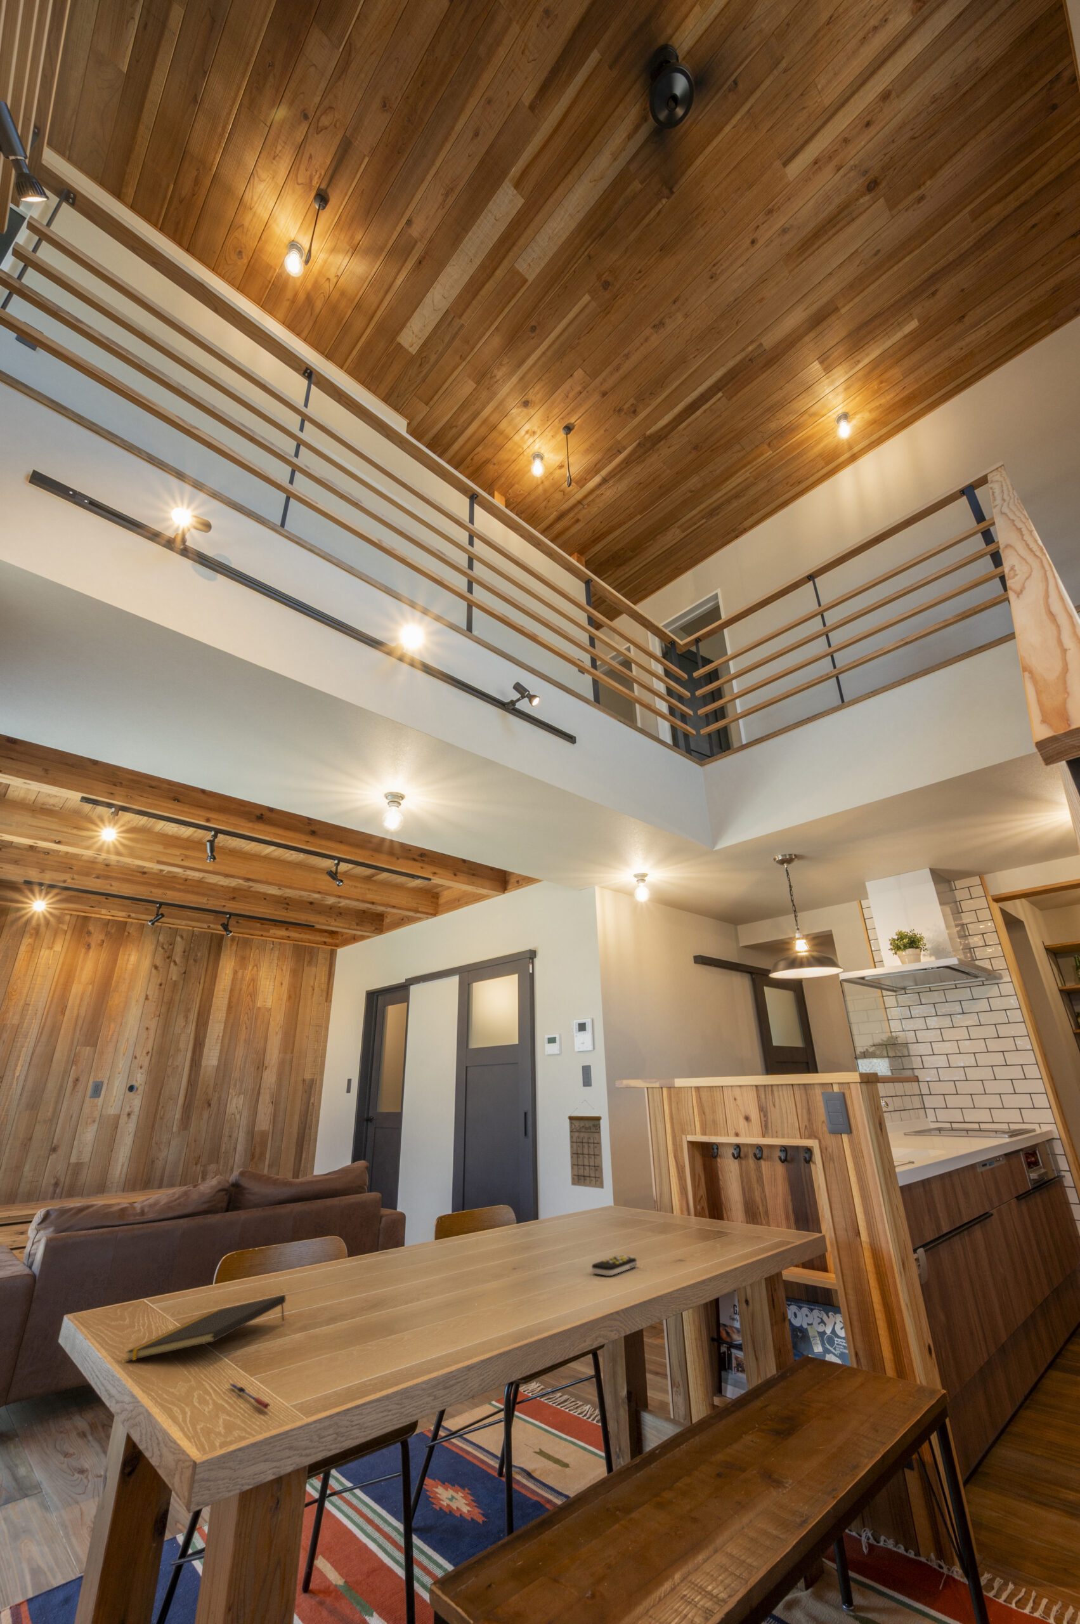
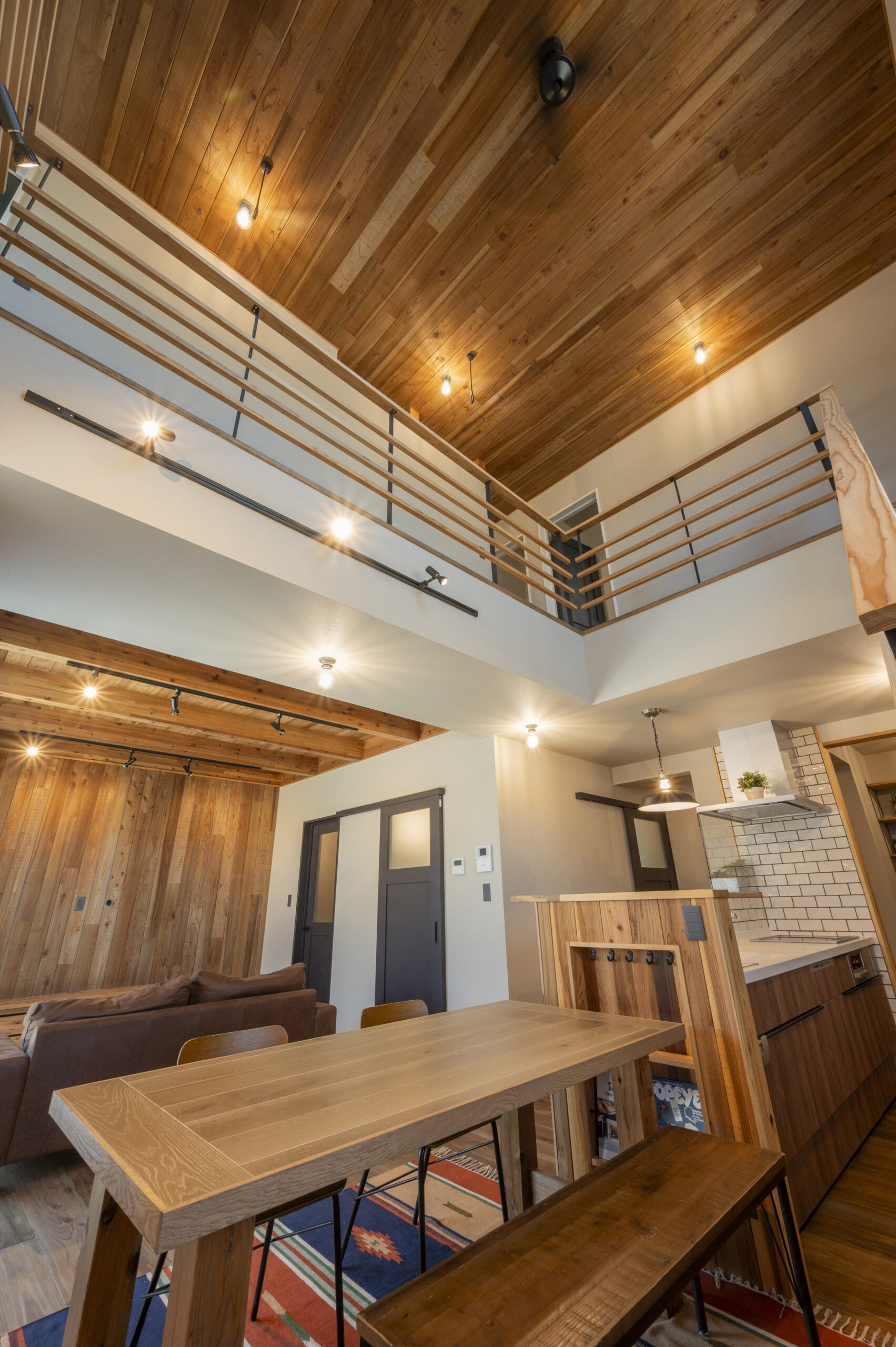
- remote control [591,1254,638,1277]
- pen [228,1383,271,1409]
- notepad [125,1294,286,1362]
- calendar [568,1100,604,1190]
